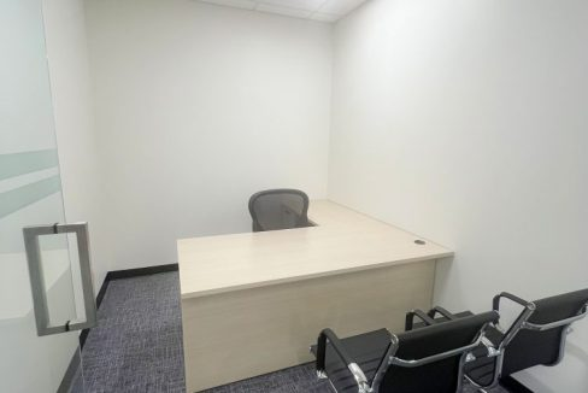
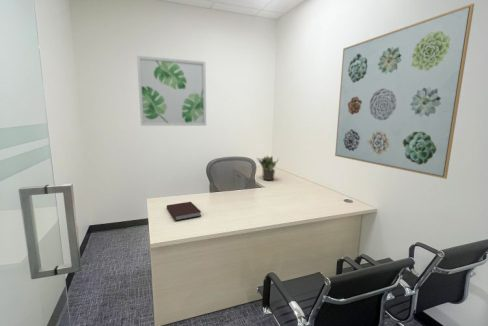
+ wall art [334,2,475,180]
+ potted plant [256,155,280,181]
+ wall art [136,55,207,127]
+ notebook [166,201,202,221]
